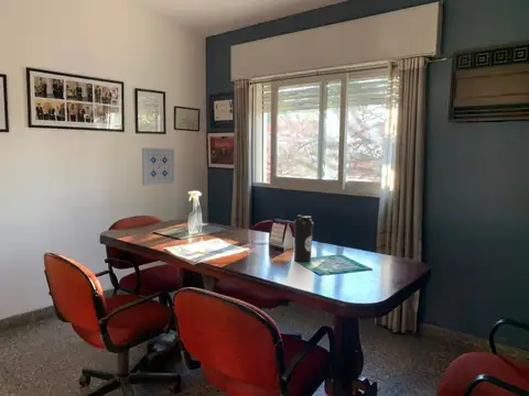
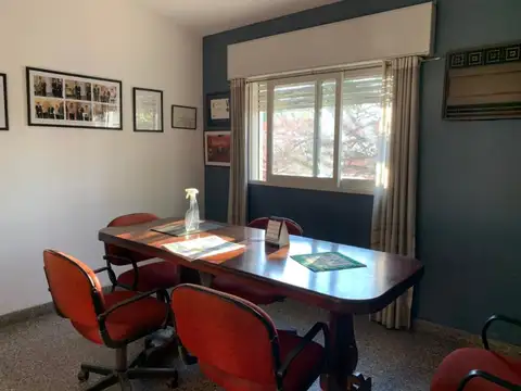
- wall art [141,146,175,187]
- water bottle [292,215,314,263]
